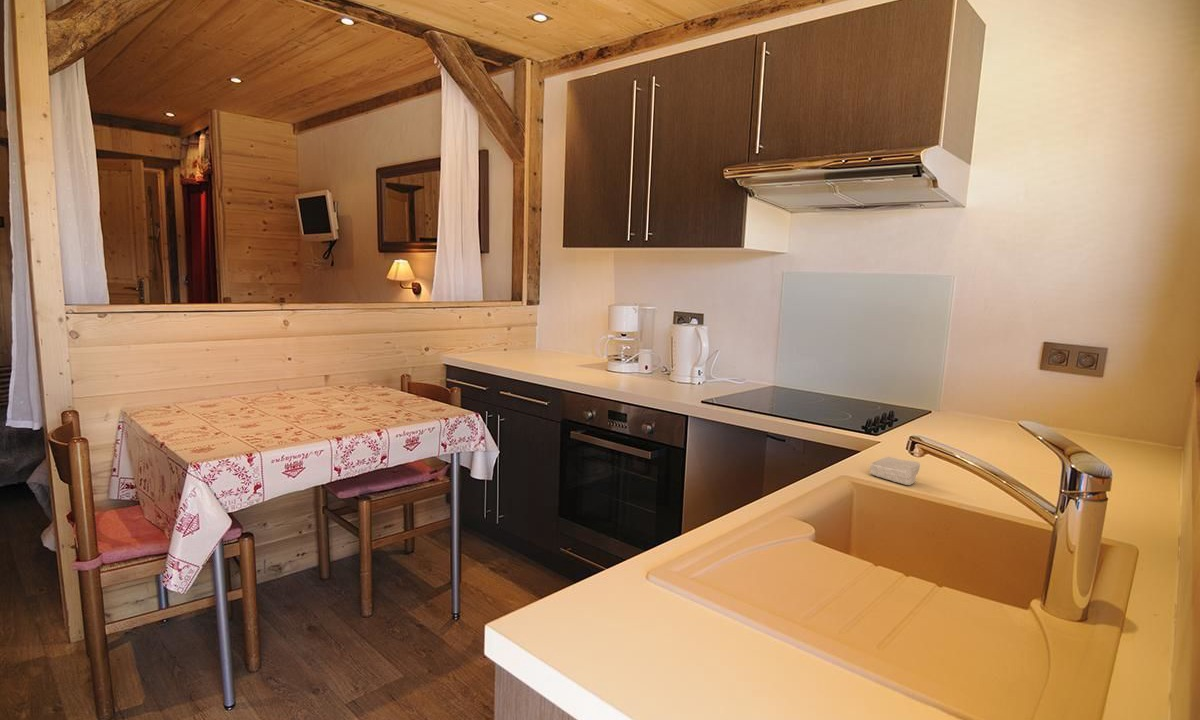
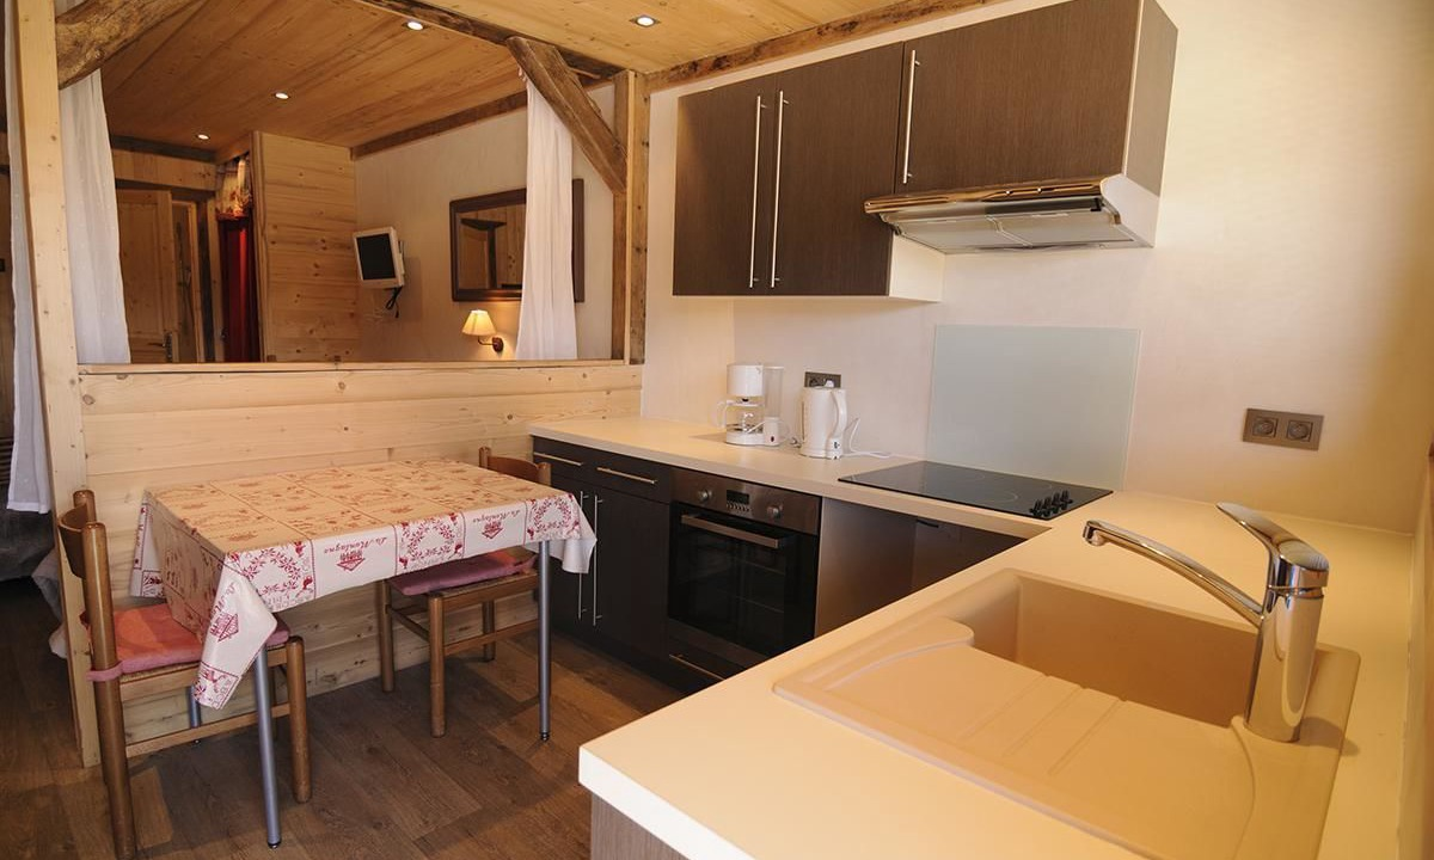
- soap bar [868,456,921,486]
